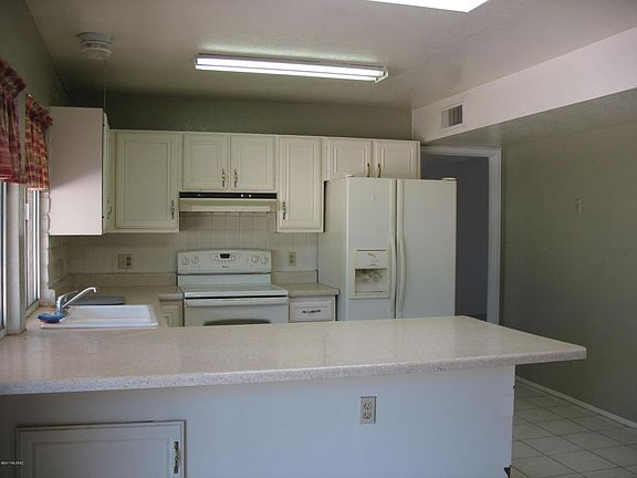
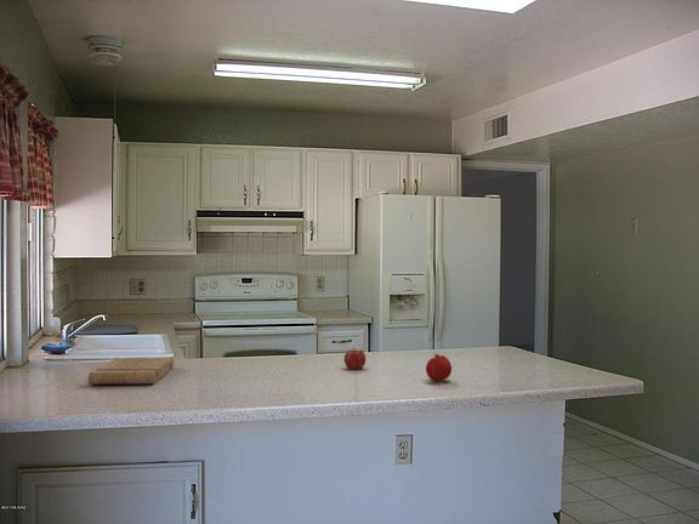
+ fruit [343,347,366,371]
+ cutting board [87,357,175,386]
+ fruit [425,352,453,382]
